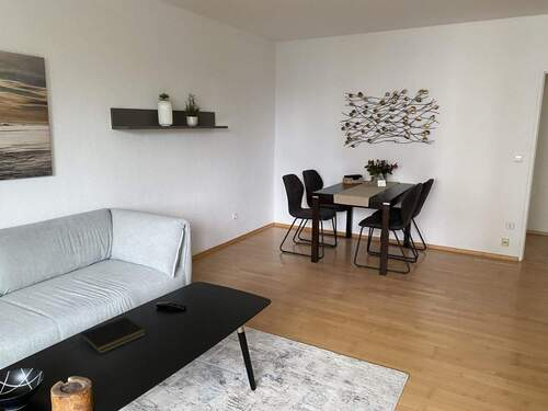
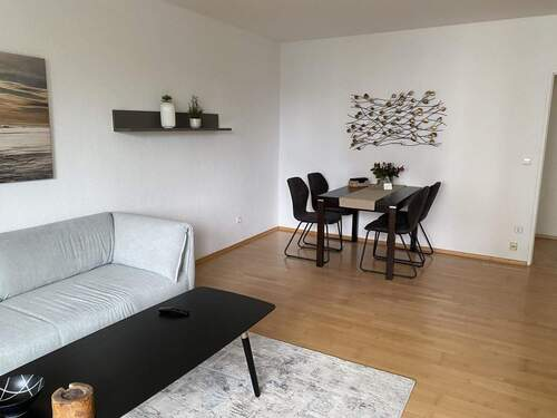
- notepad [79,316,147,355]
